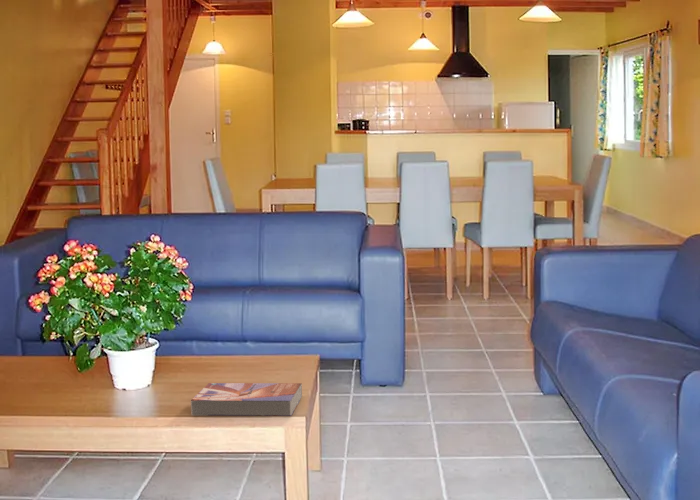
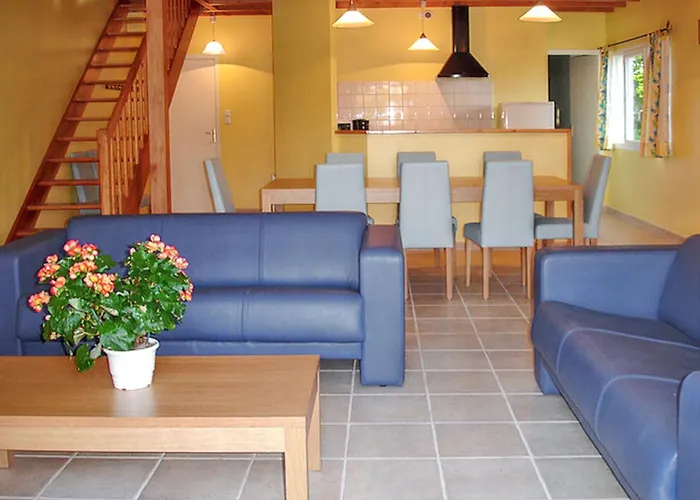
- textbook [190,382,303,417]
